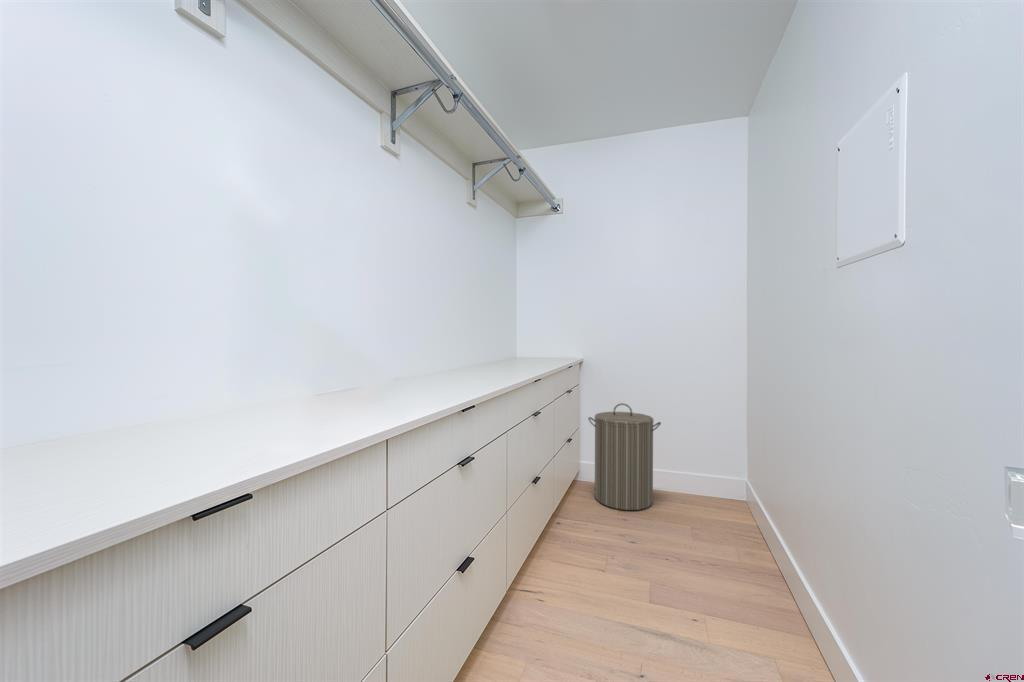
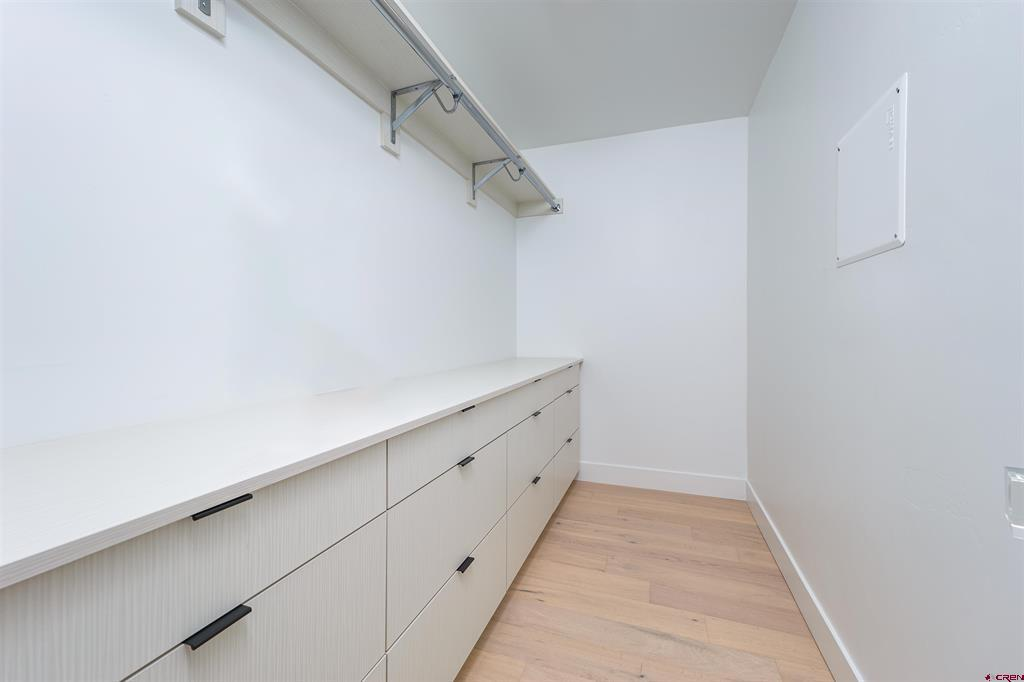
- laundry hamper [587,402,662,511]
